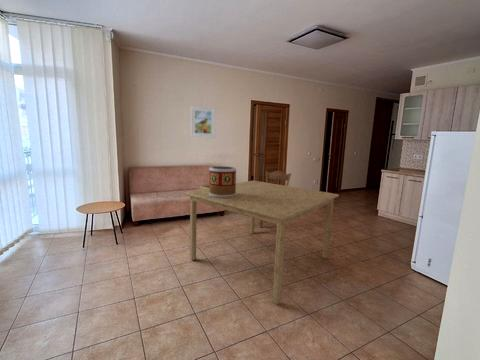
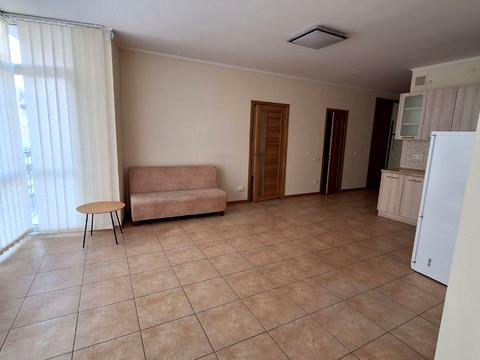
- dining chair [259,170,292,229]
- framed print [190,105,216,139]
- dining table [184,180,340,305]
- decorative container [208,165,237,198]
